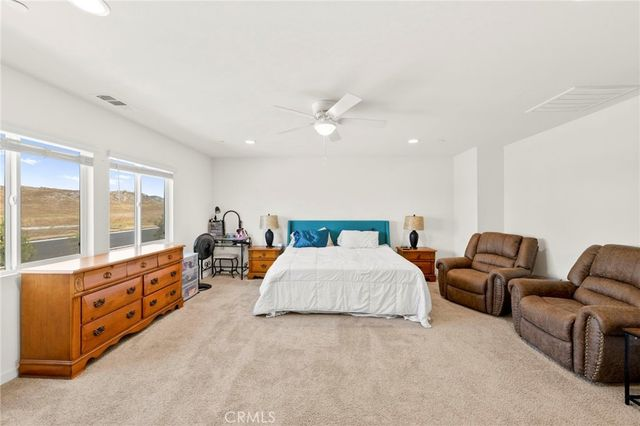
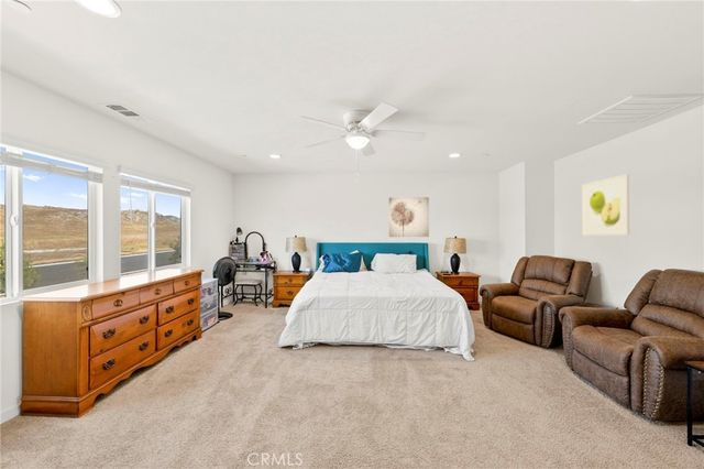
+ wall art [388,196,430,238]
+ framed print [581,173,630,236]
